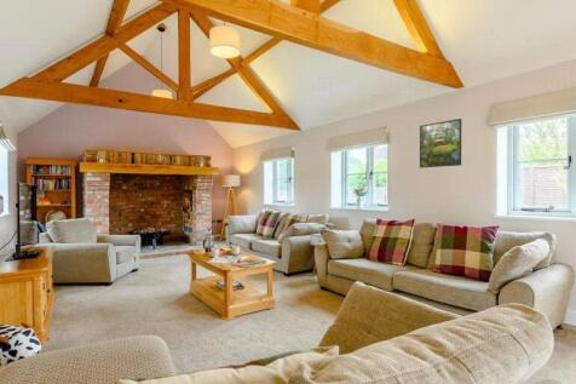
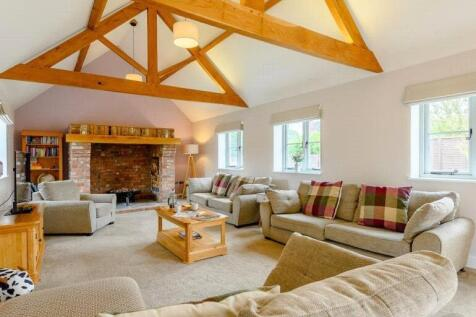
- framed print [419,118,462,170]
